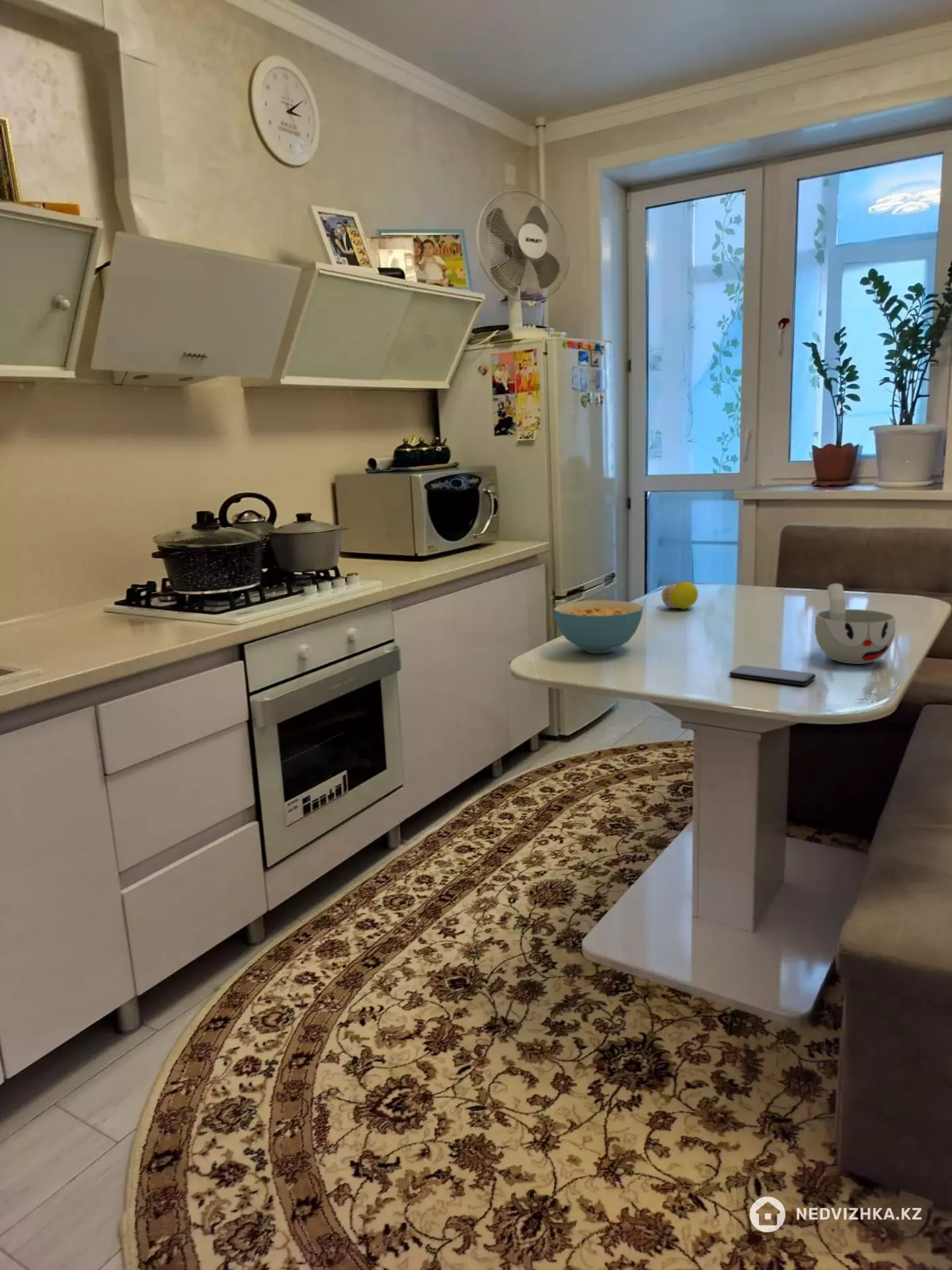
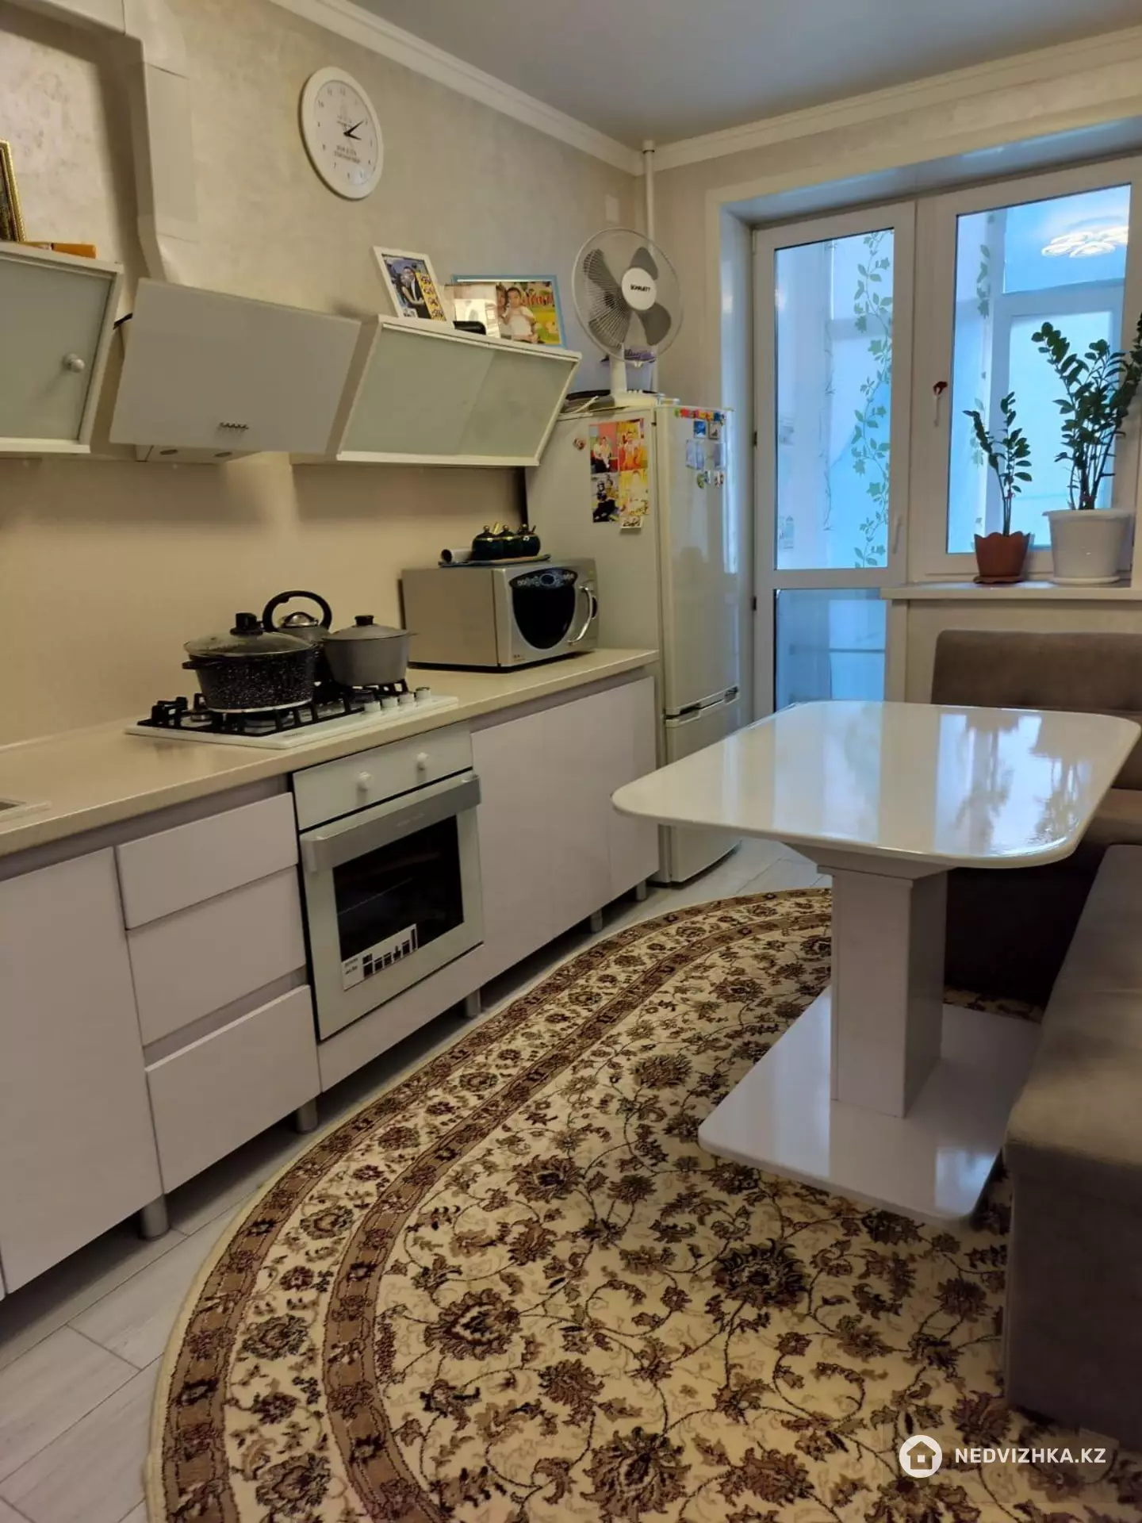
- cup [814,583,896,665]
- cereal bowl [553,599,644,654]
- fruit [660,581,699,610]
- smartphone [729,665,816,686]
